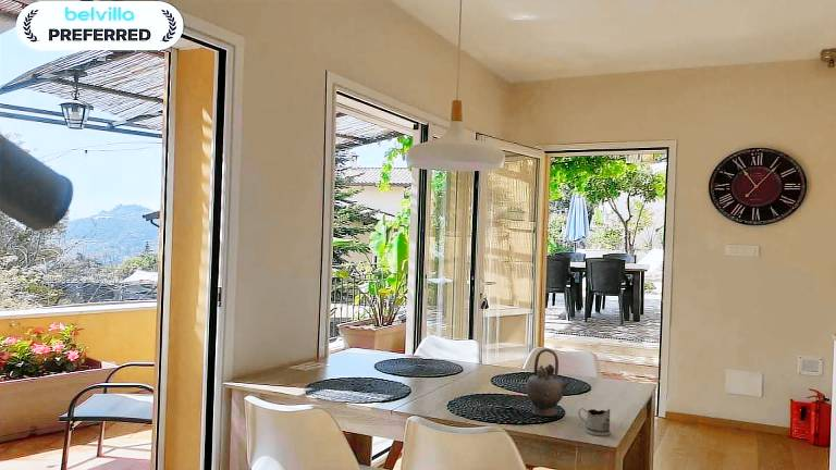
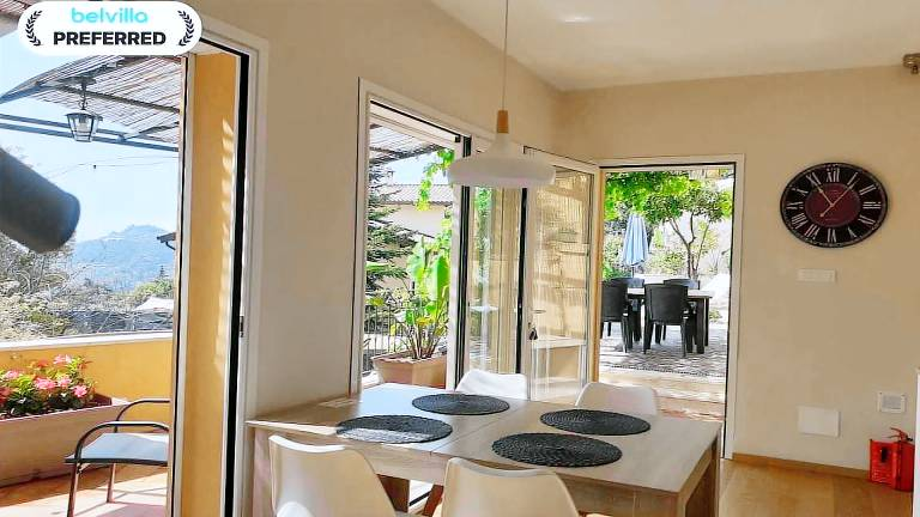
- tea glass holder [577,407,612,437]
- teapot [525,348,573,418]
